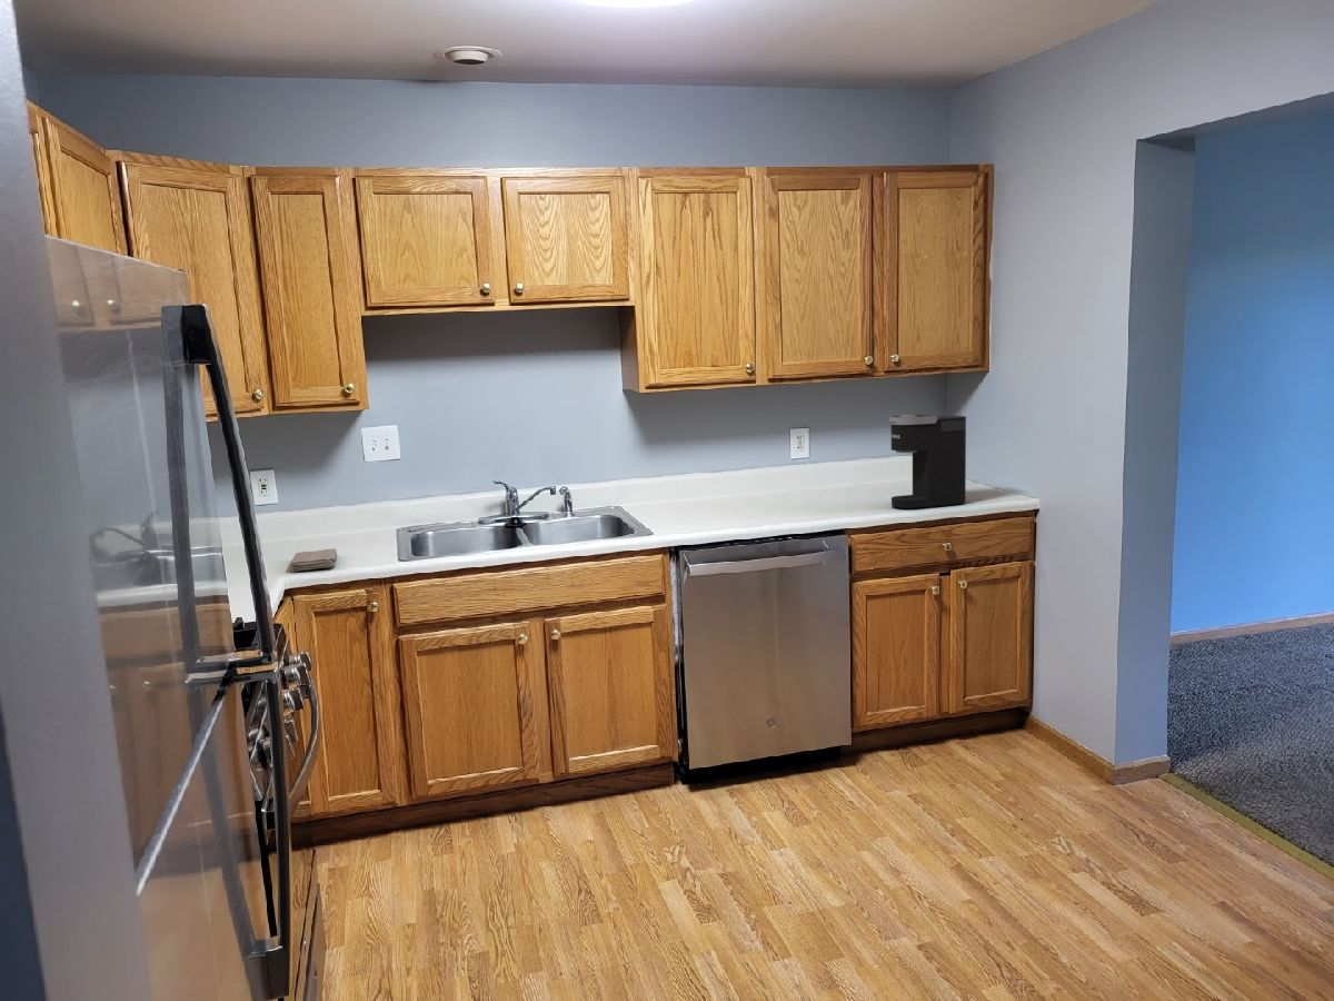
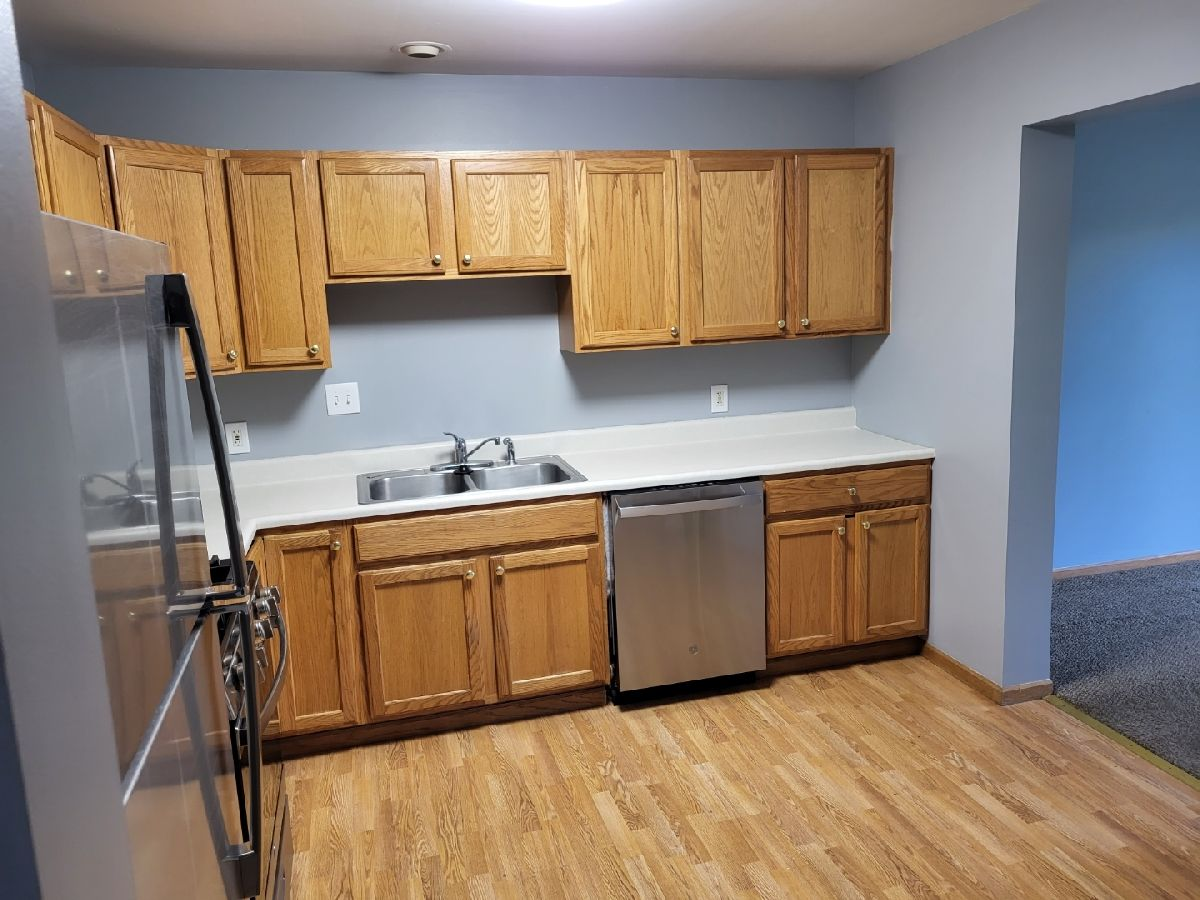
- washcloth [290,547,338,573]
- coffee maker [887,414,967,509]
